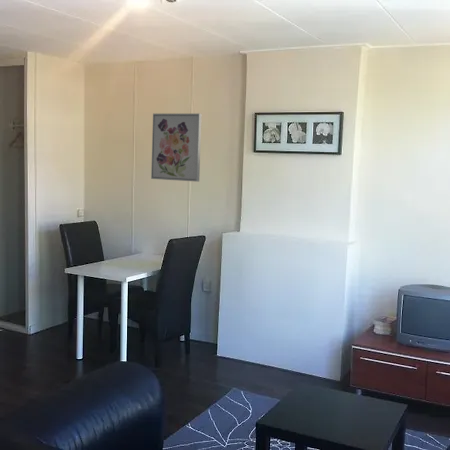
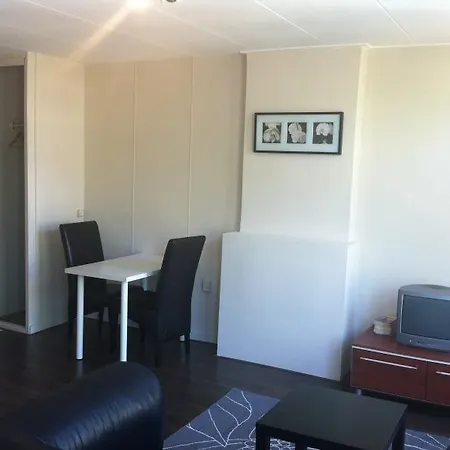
- wall art [150,113,203,183]
